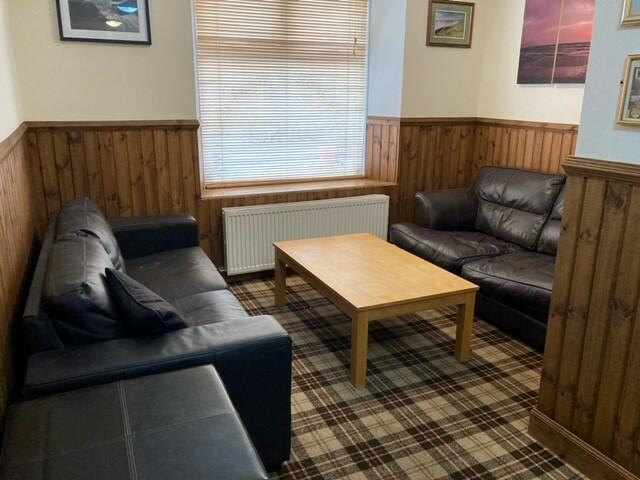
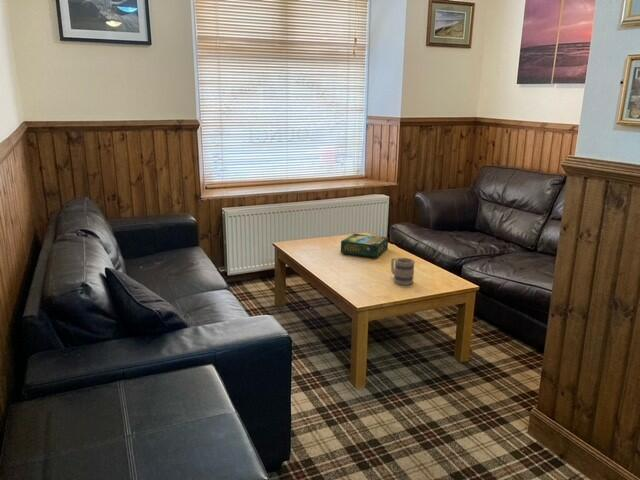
+ mug [390,257,416,286]
+ board game [340,233,389,259]
